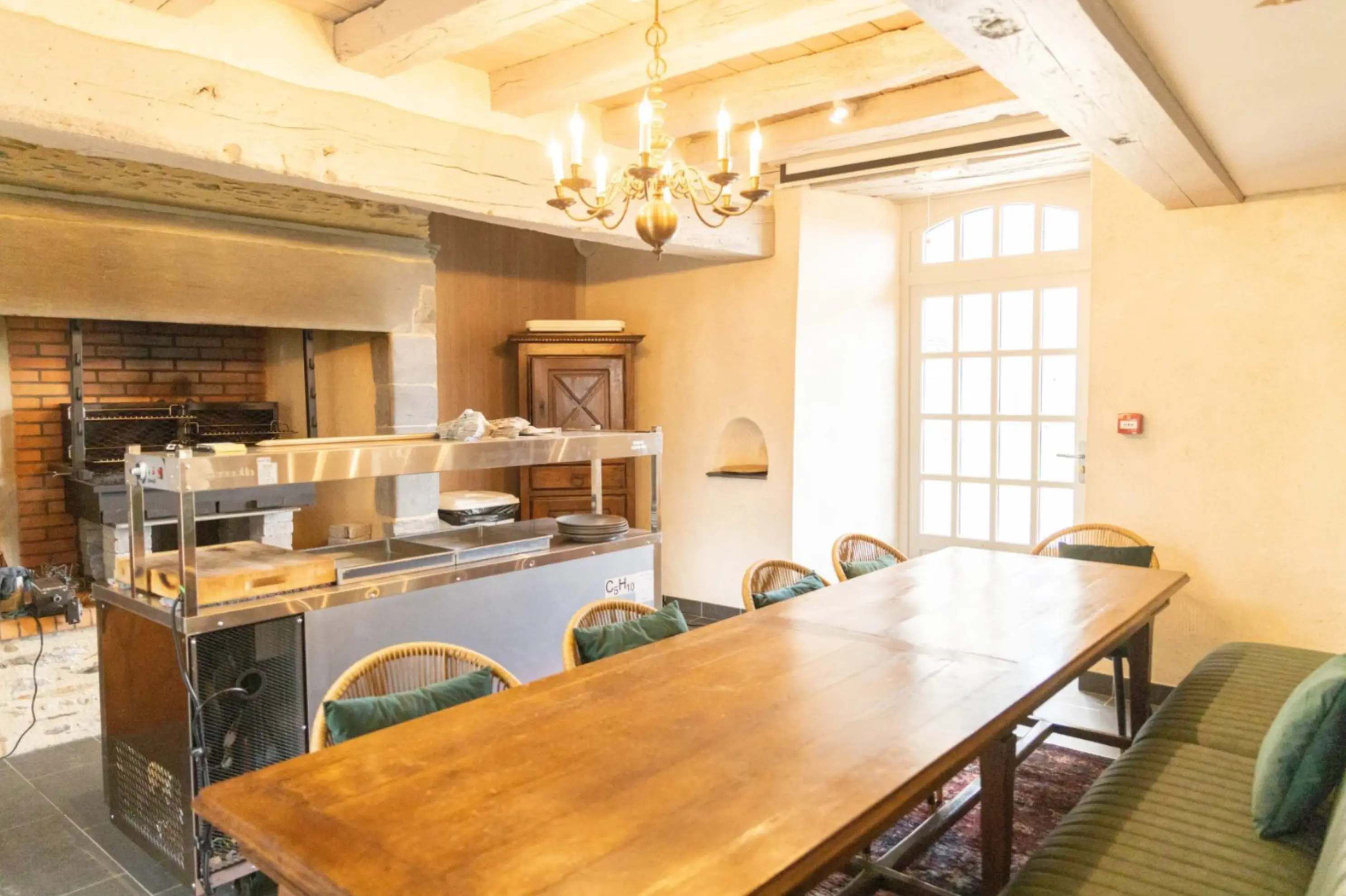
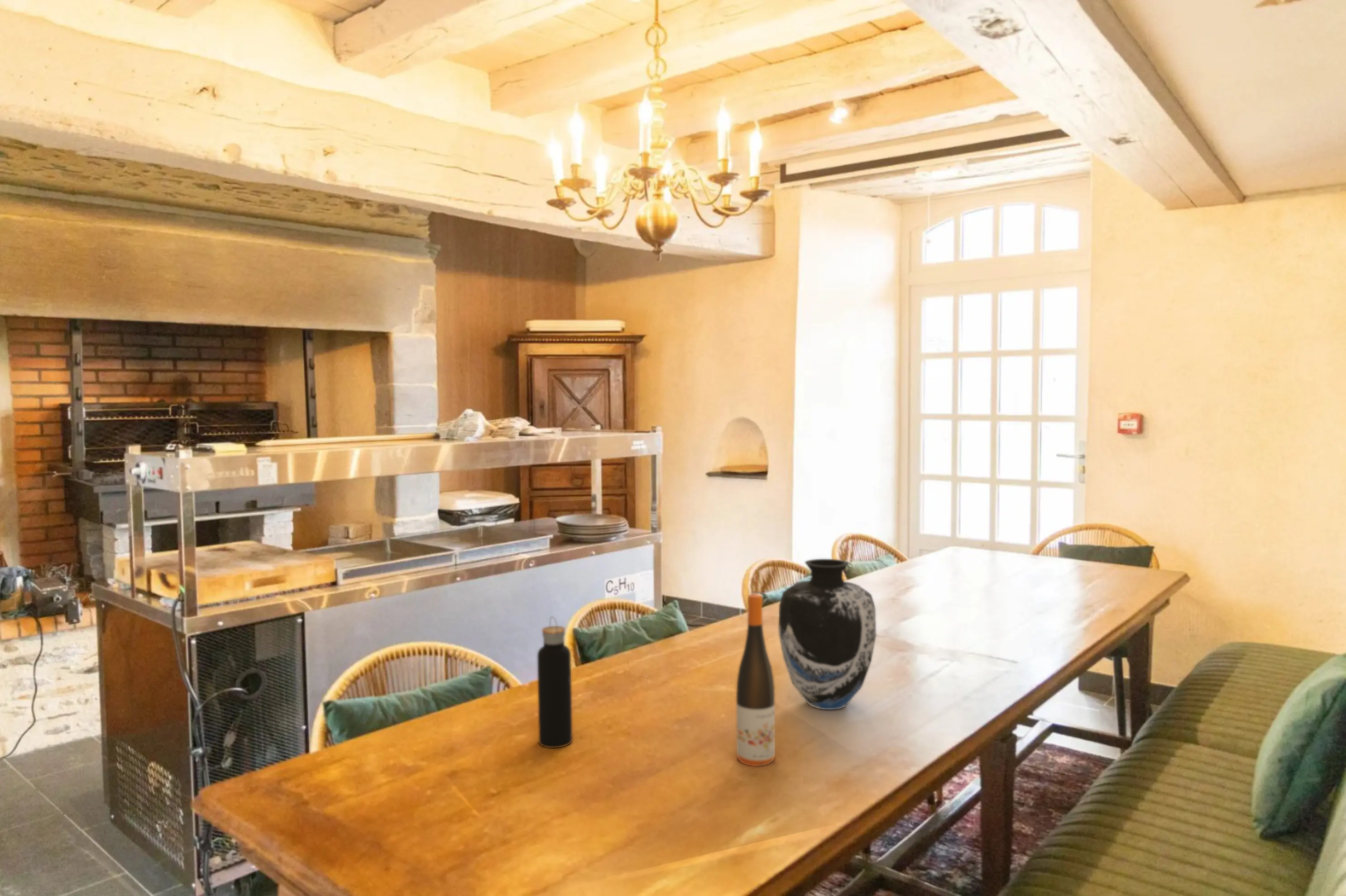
+ water bottle [537,616,573,748]
+ vase [778,558,877,710]
+ wine bottle [736,593,776,767]
